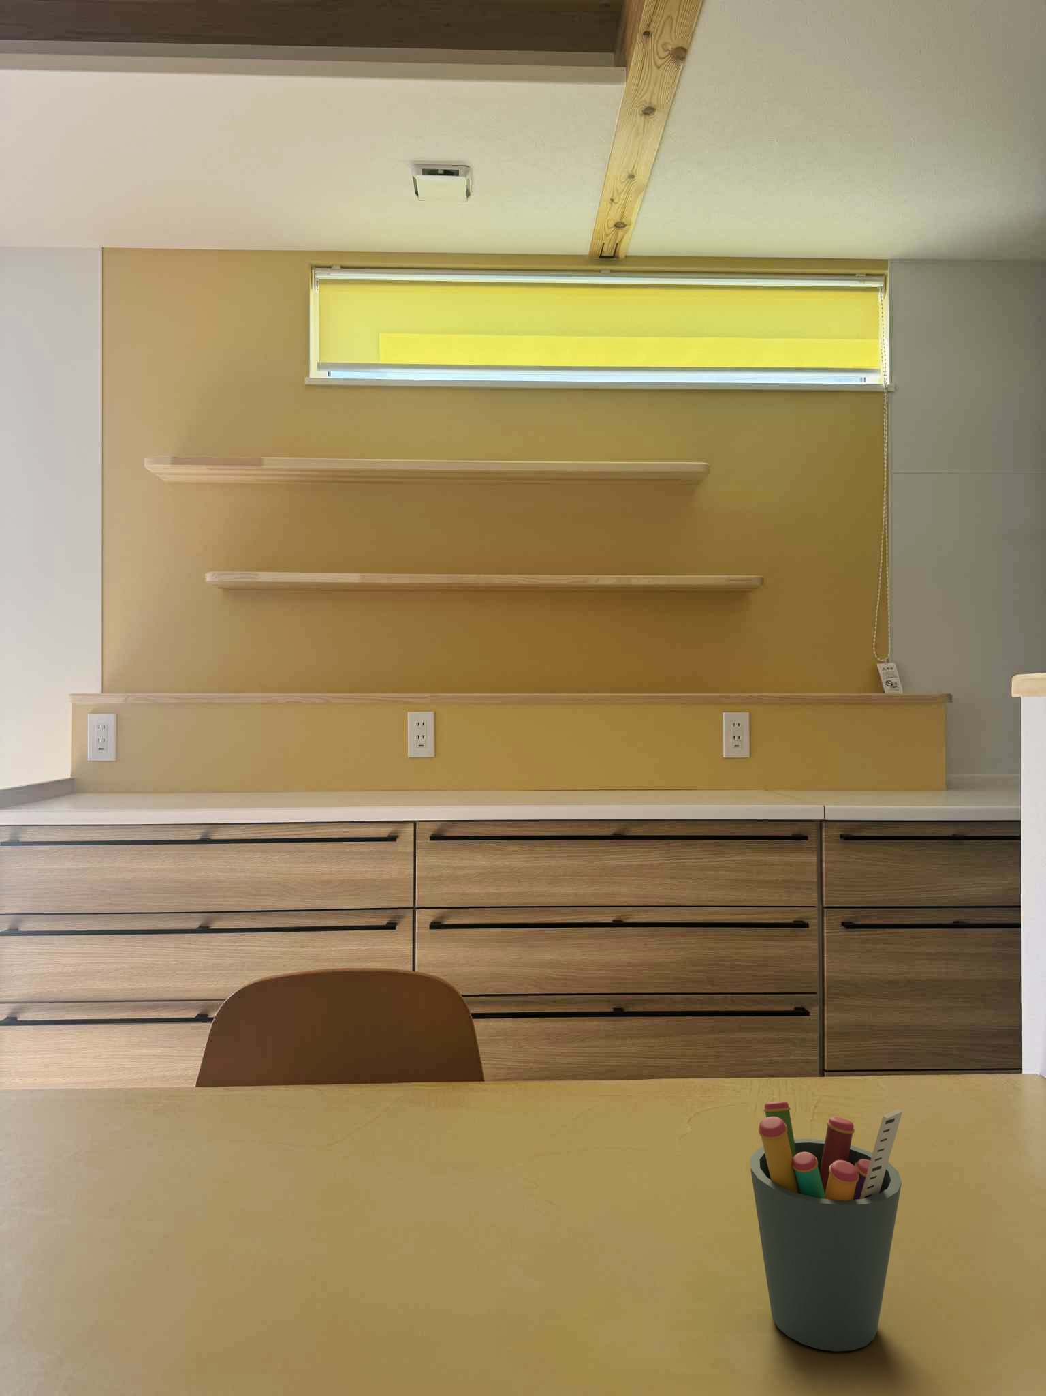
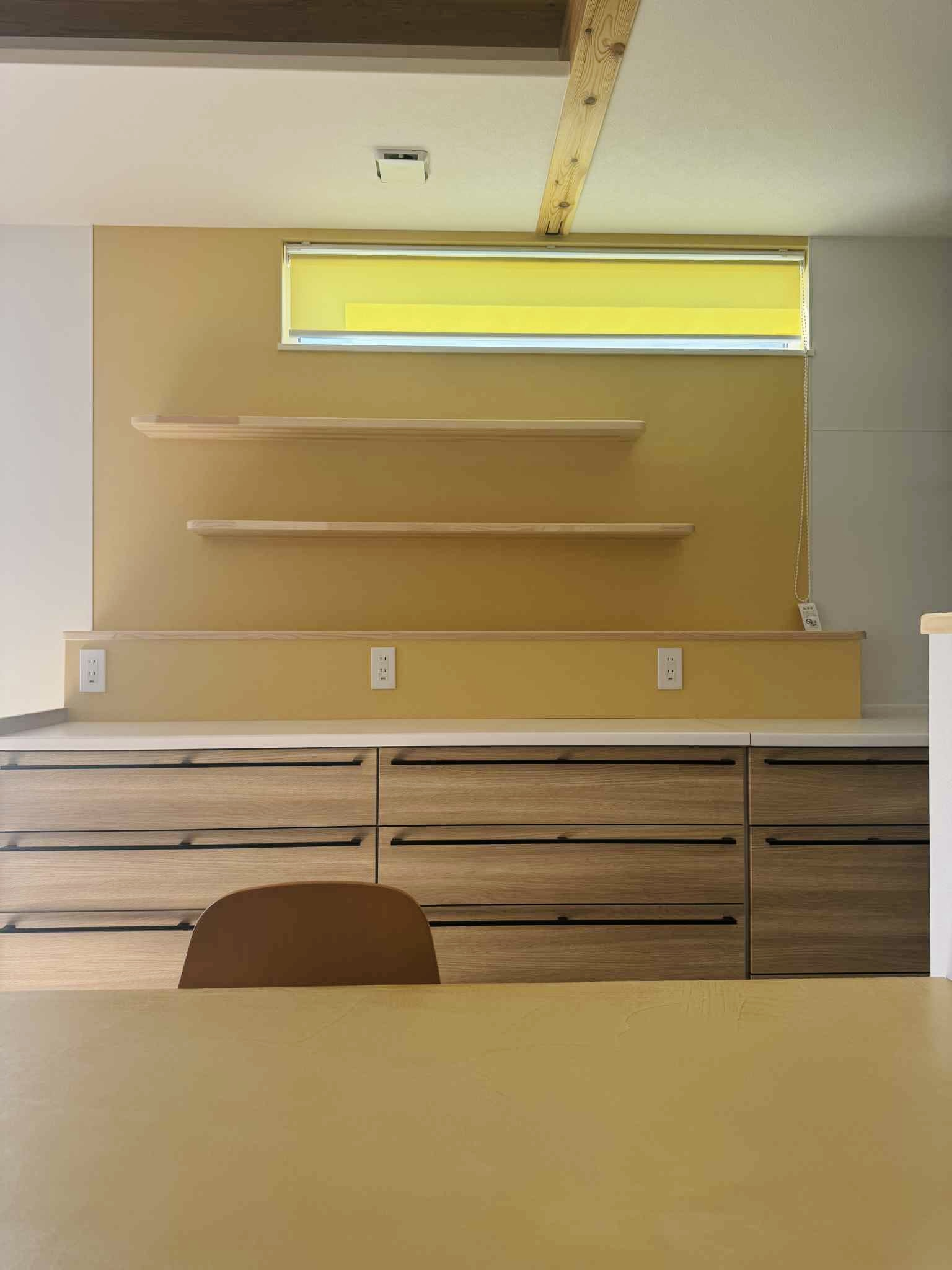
- pen holder [749,1100,903,1352]
